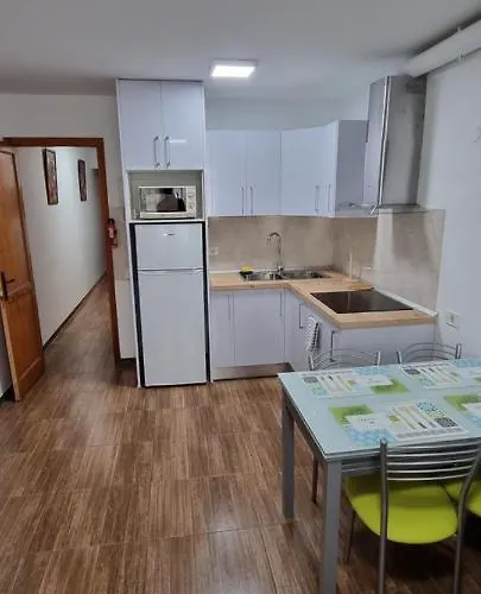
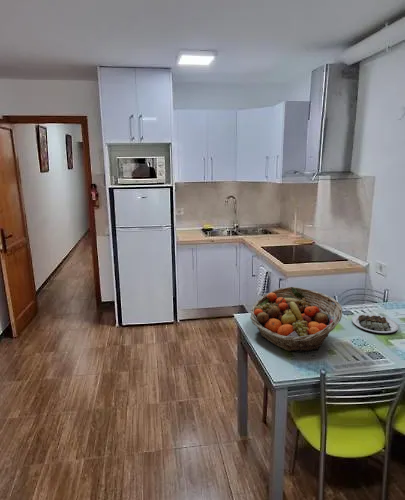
+ plate [351,313,400,336]
+ fruit basket [249,286,343,353]
